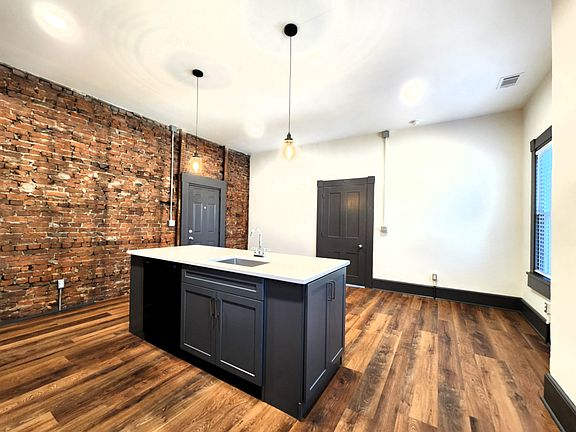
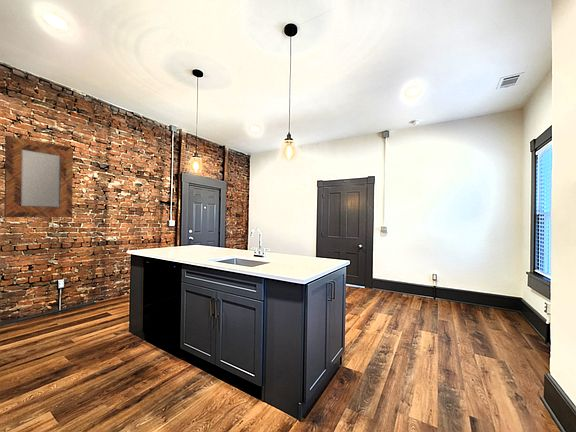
+ home mirror [3,134,74,218]
